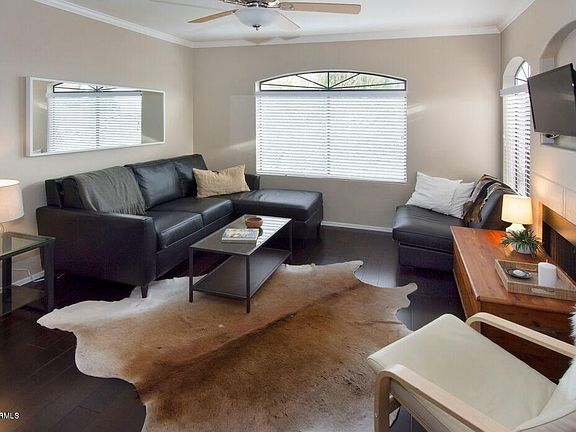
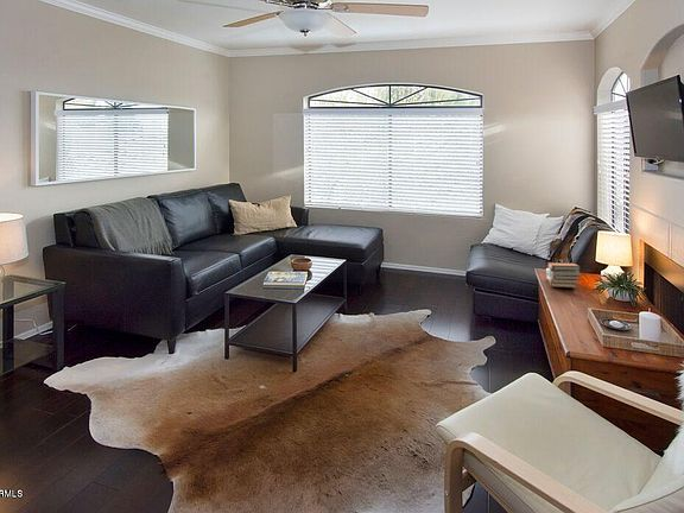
+ book stack [545,261,582,289]
